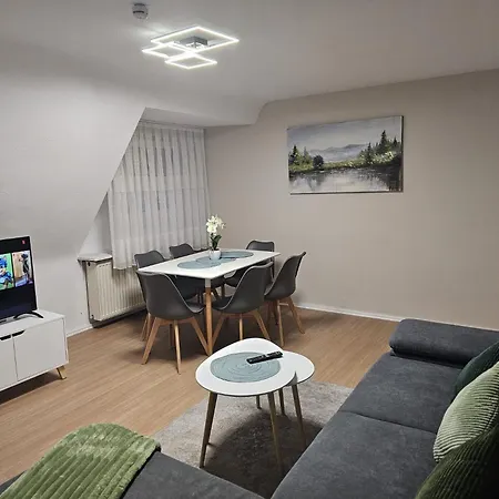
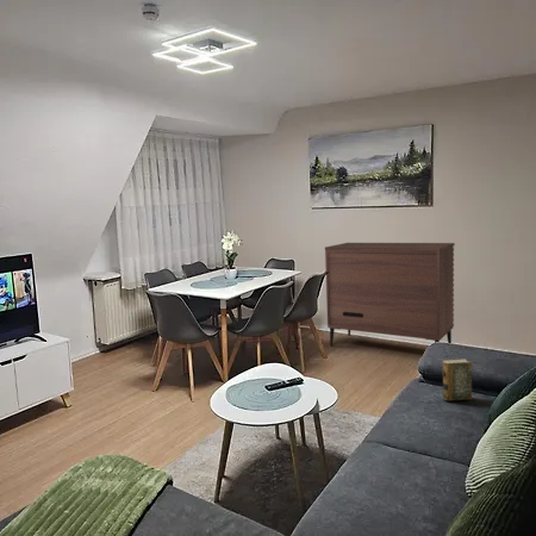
+ hardback book [442,357,473,401]
+ dresser [324,242,456,348]
